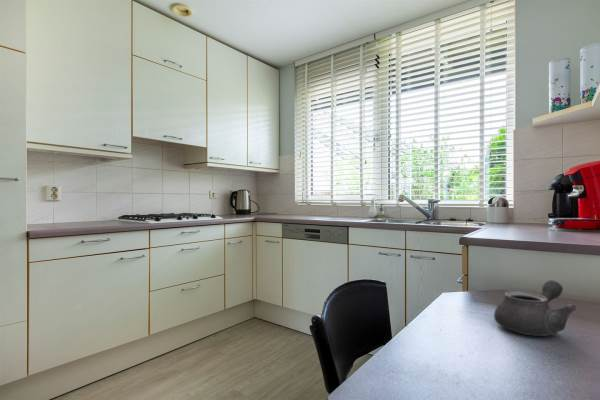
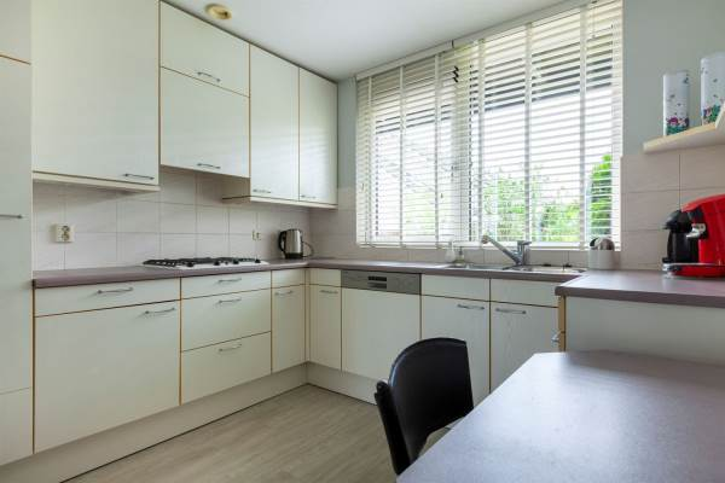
- teapot [493,279,578,337]
